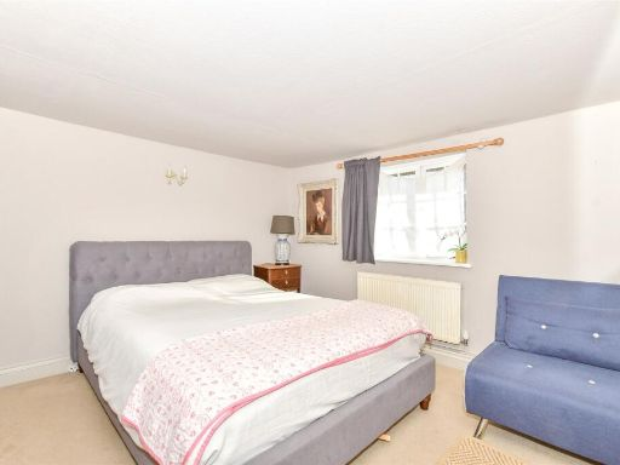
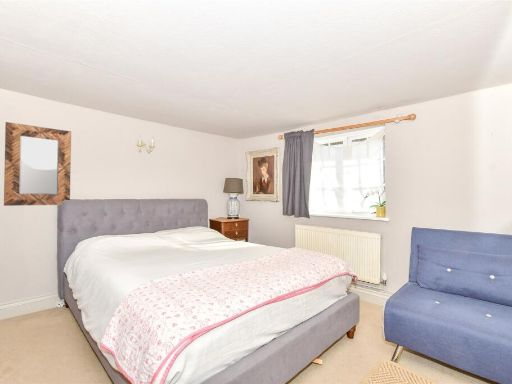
+ home mirror [3,121,72,207]
